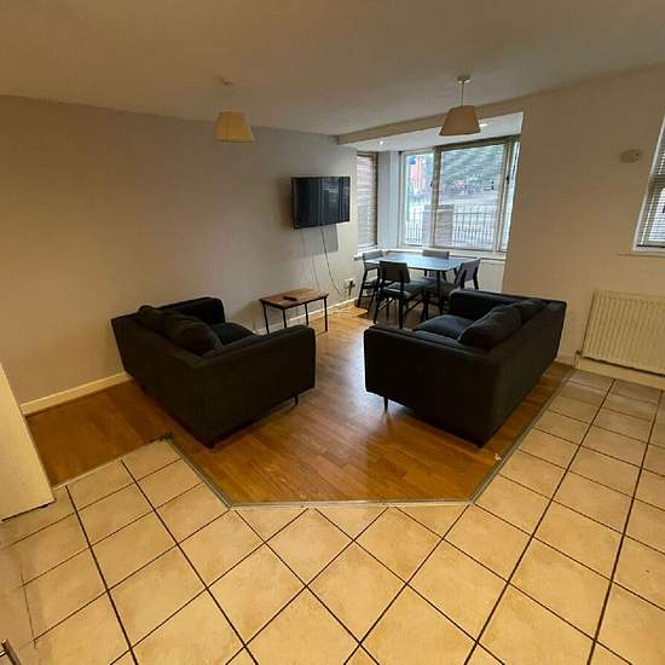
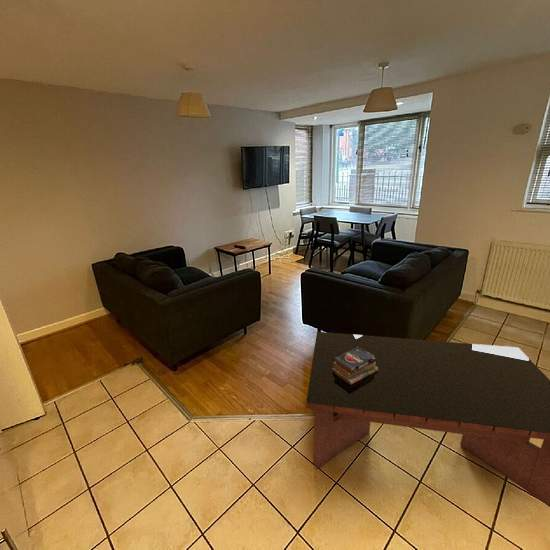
+ coffee table [305,331,550,508]
+ books [332,347,378,384]
